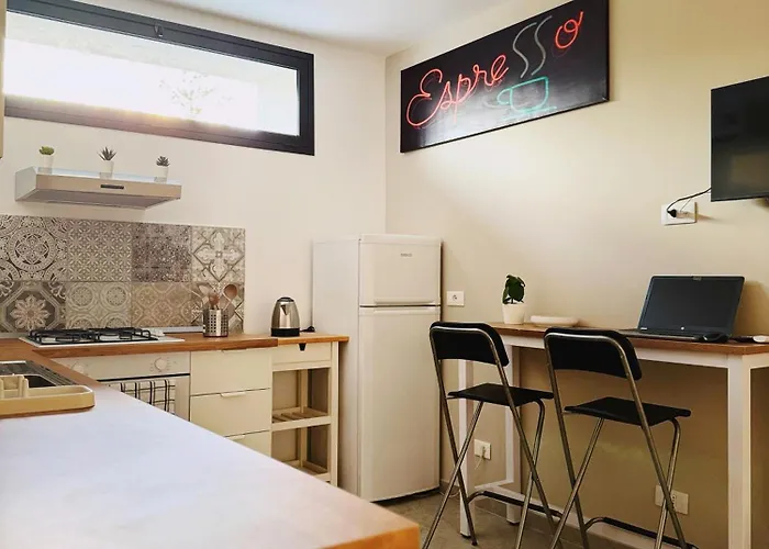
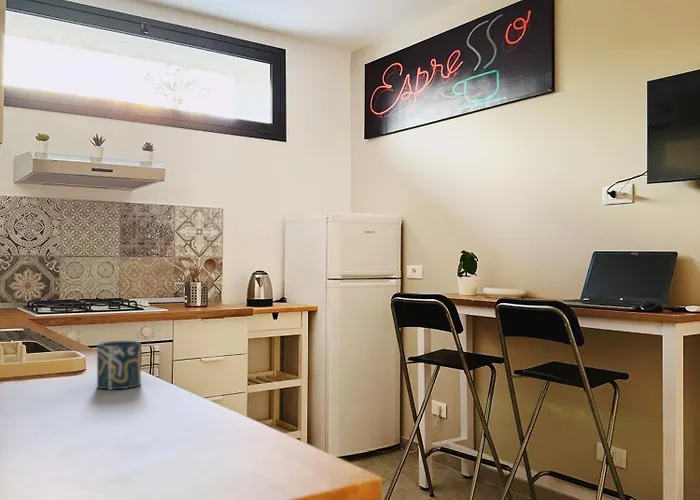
+ cup [96,340,142,391]
